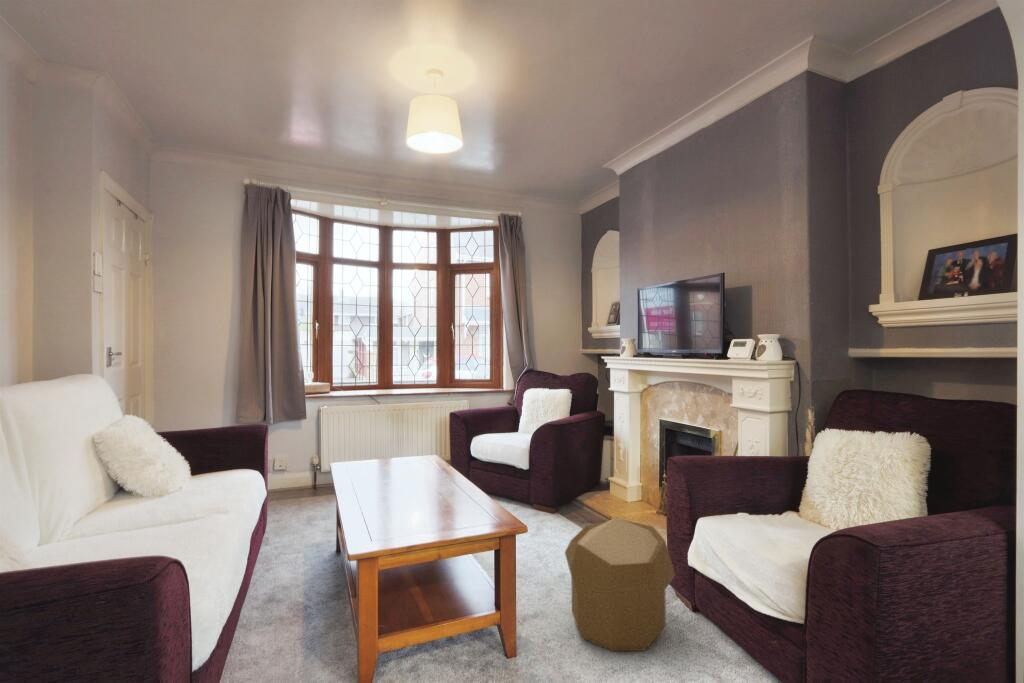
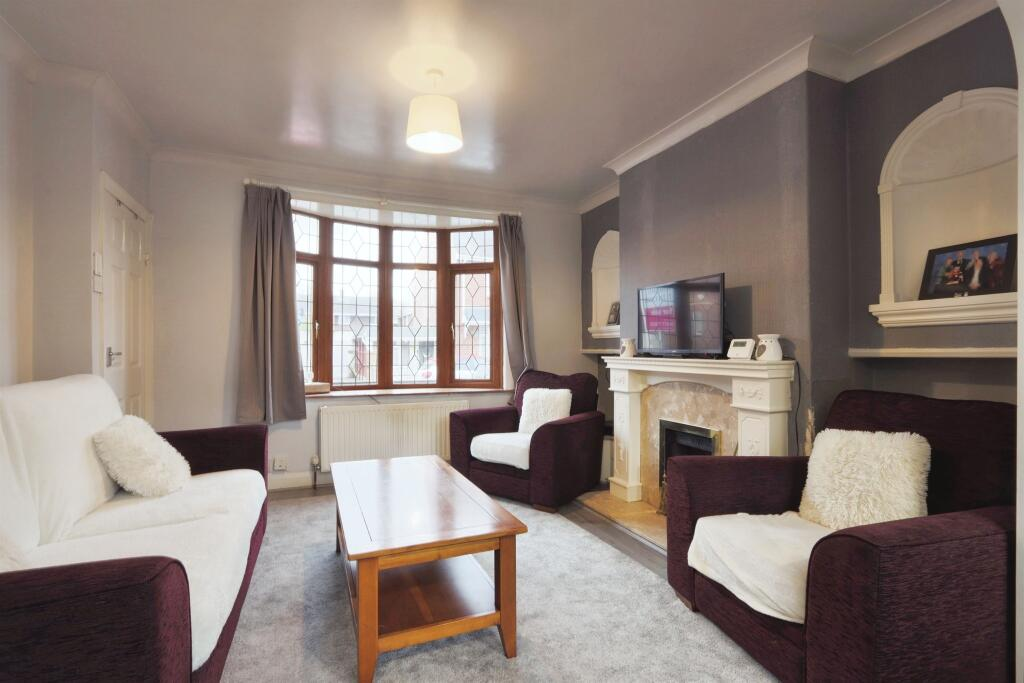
- pouf [564,516,676,652]
